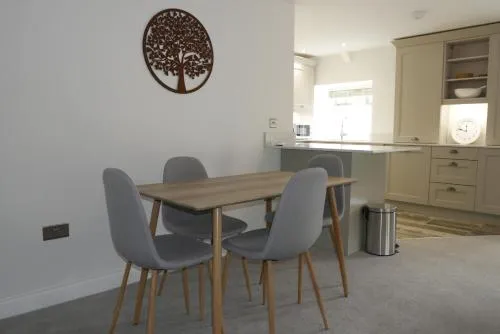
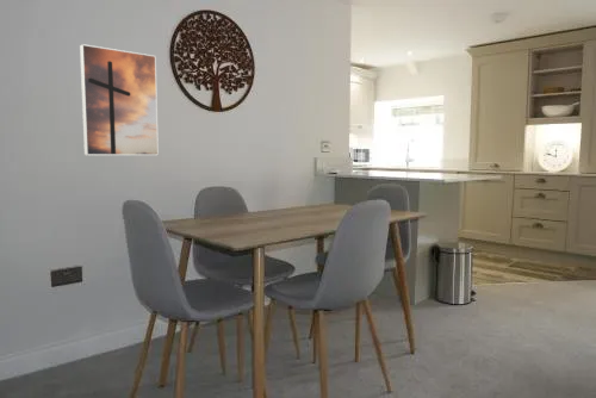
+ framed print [79,43,160,156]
